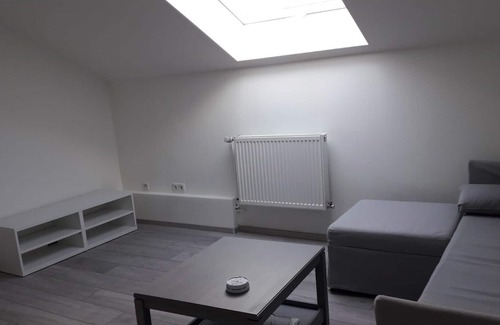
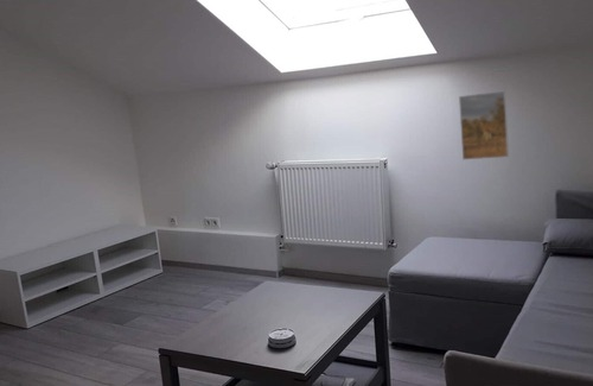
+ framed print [458,90,510,162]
